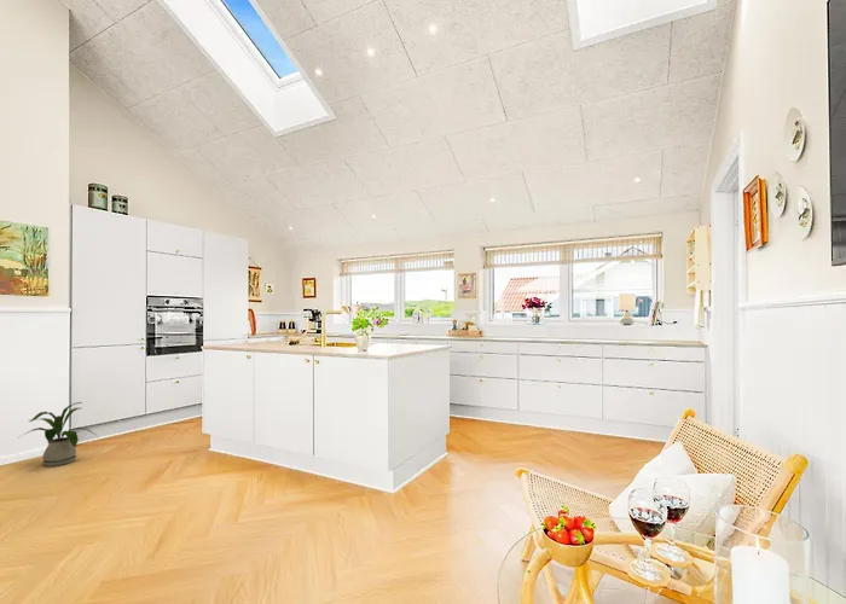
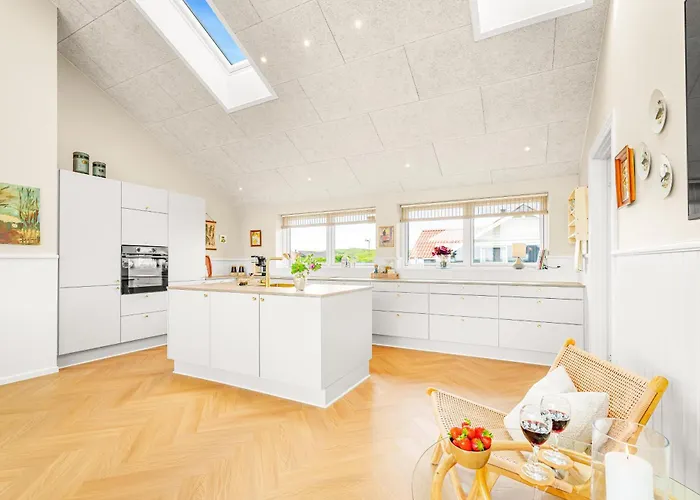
- house plant [18,401,97,467]
